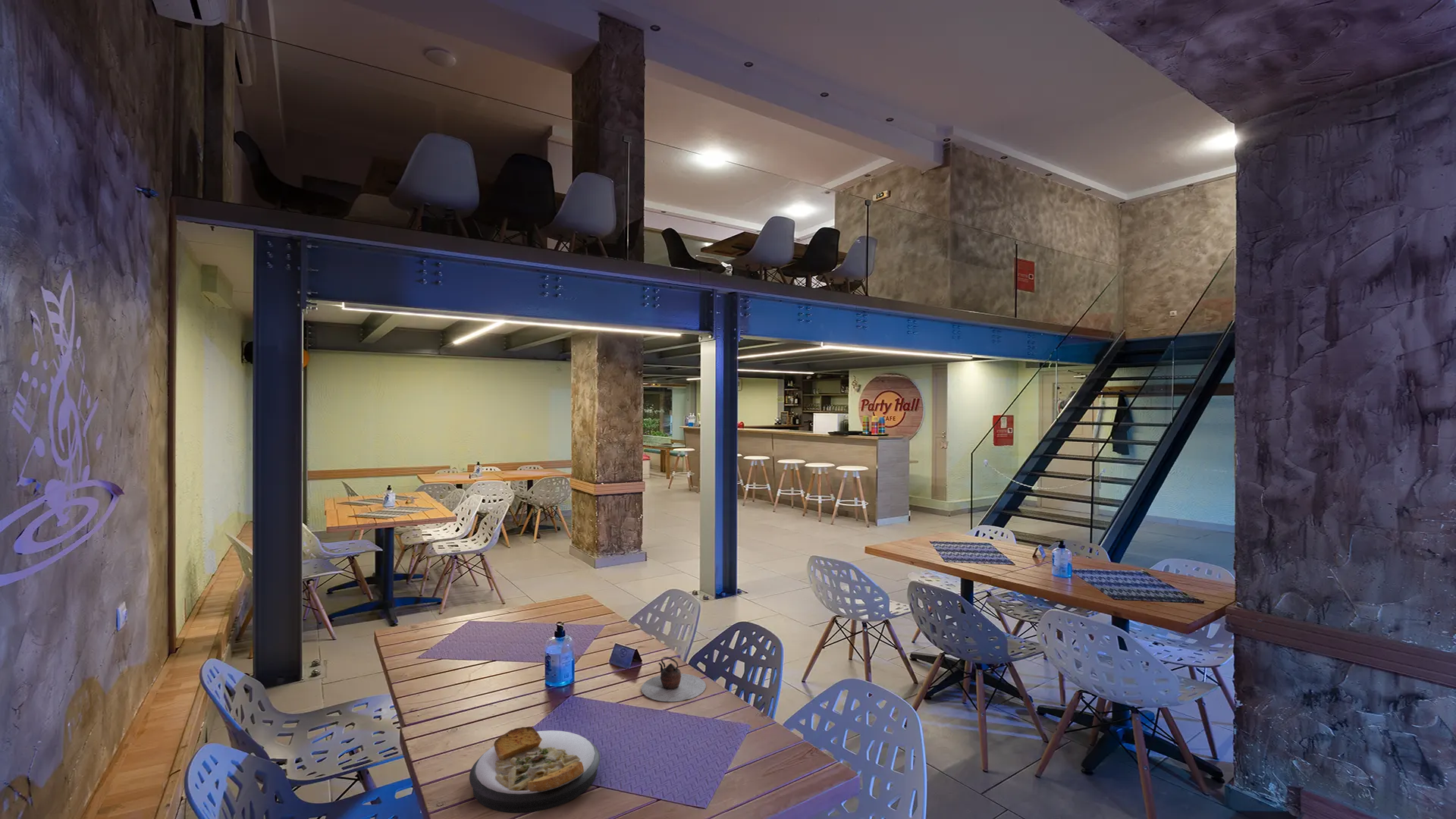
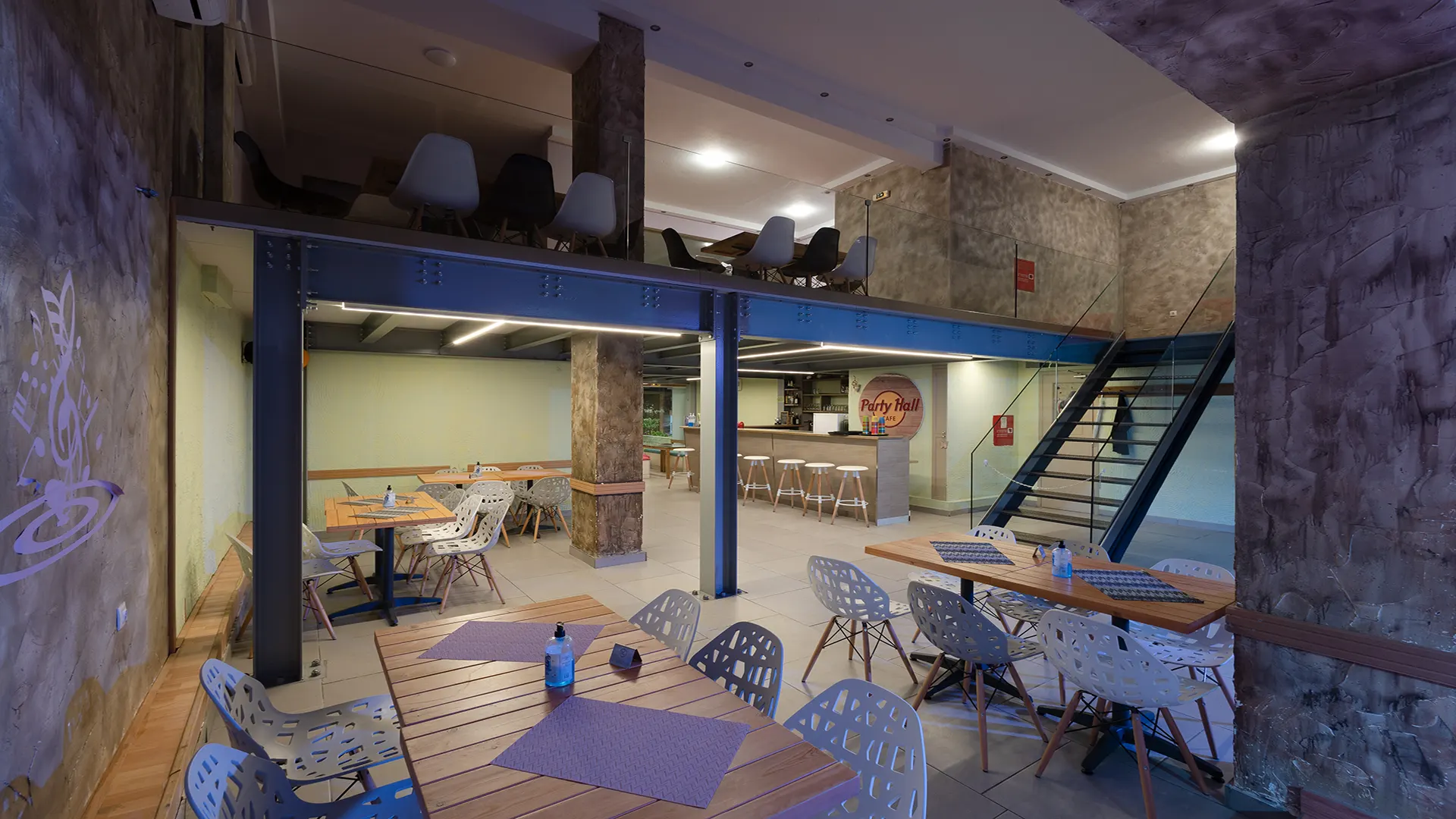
- plate [469,726,601,814]
- teapot [641,656,707,702]
